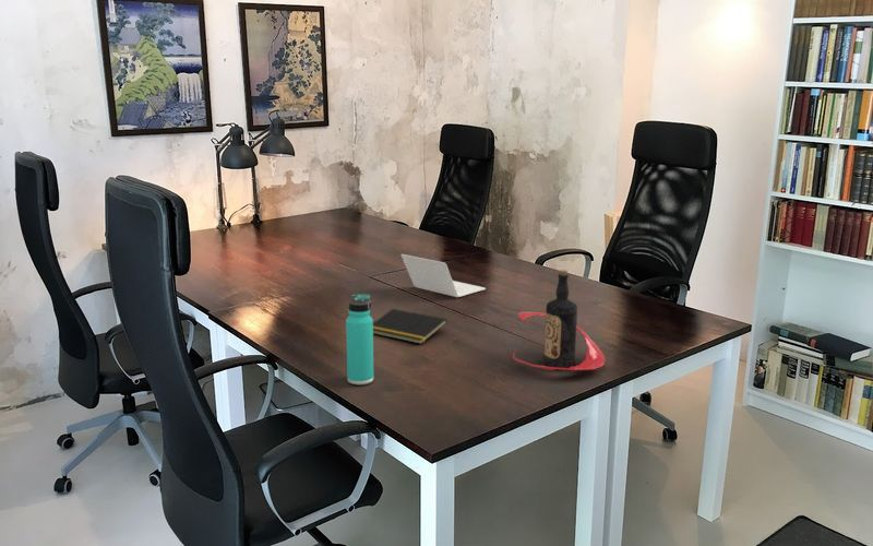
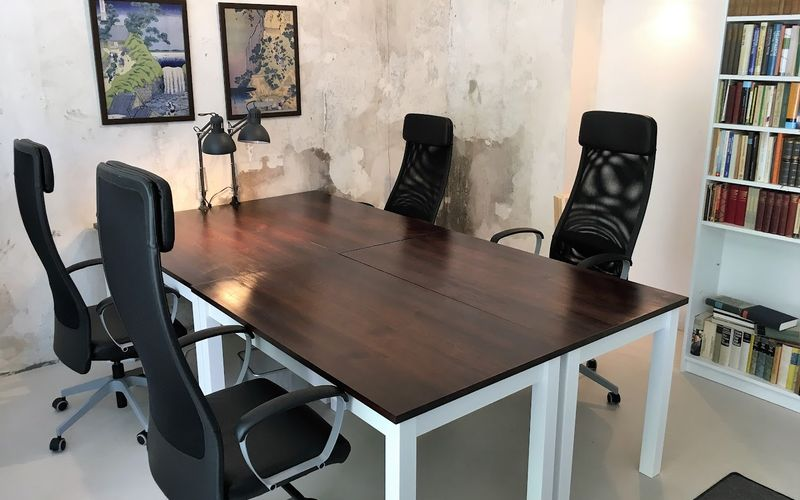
- laptop [400,253,487,298]
- thermos bottle [345,293,375,385]
- notepad [373,308,449,345]
- bottle [512,269,606,371]
